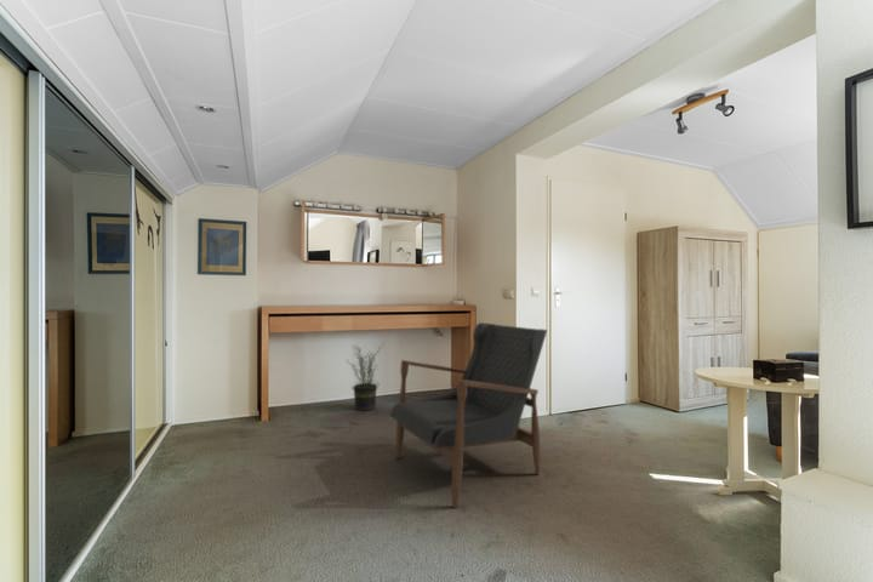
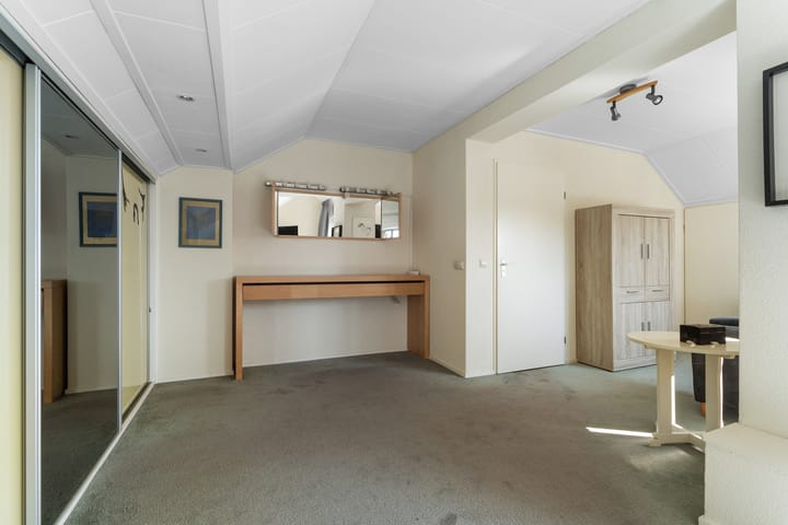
- potted plant [346,343,383,412]
- armchair [389,321,548,509]
